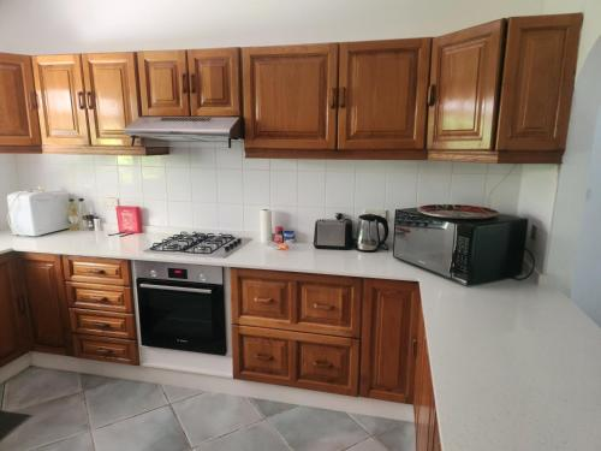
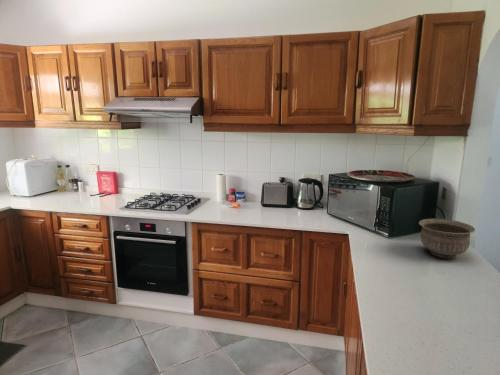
+ bowl [418,217,476,260]
